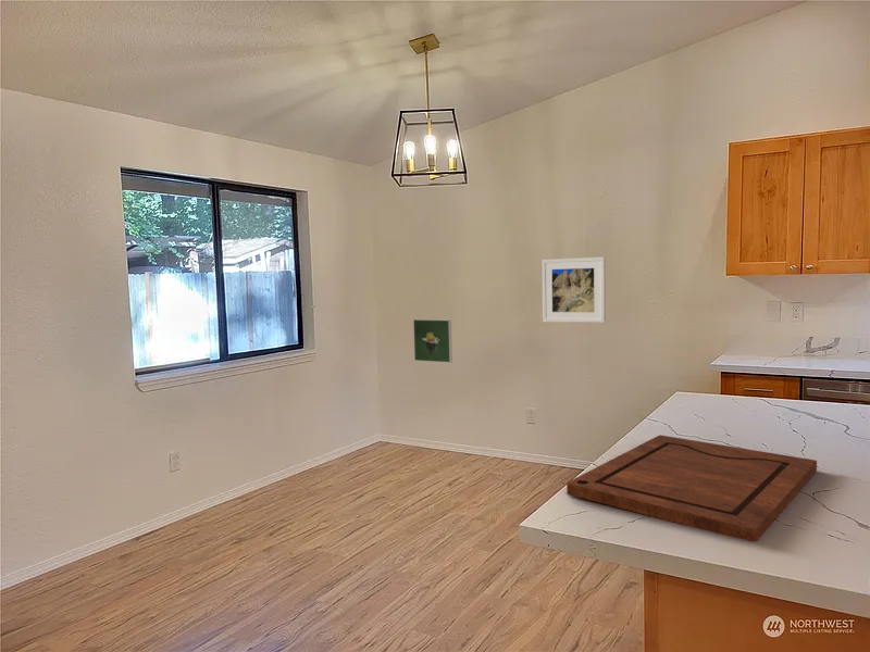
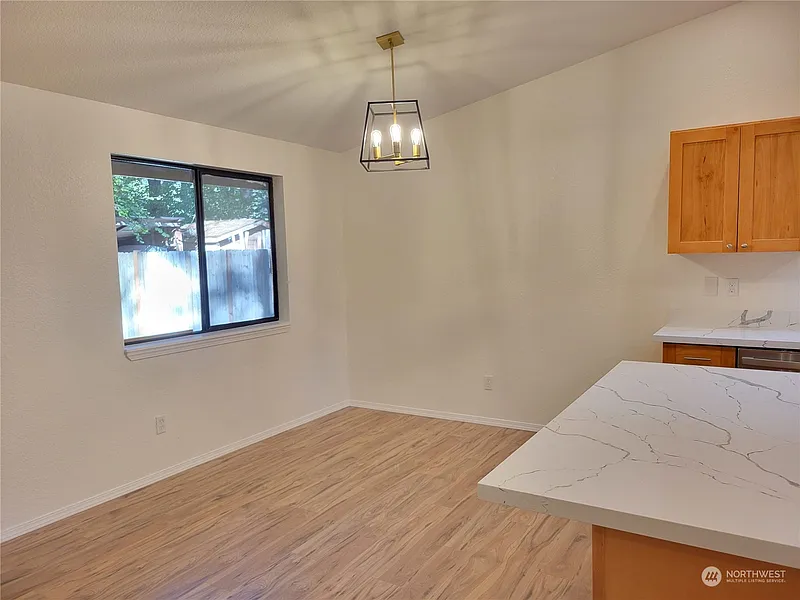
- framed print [540,256,607,324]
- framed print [412,318,453,364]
- cutting board [566,435,818,543]
